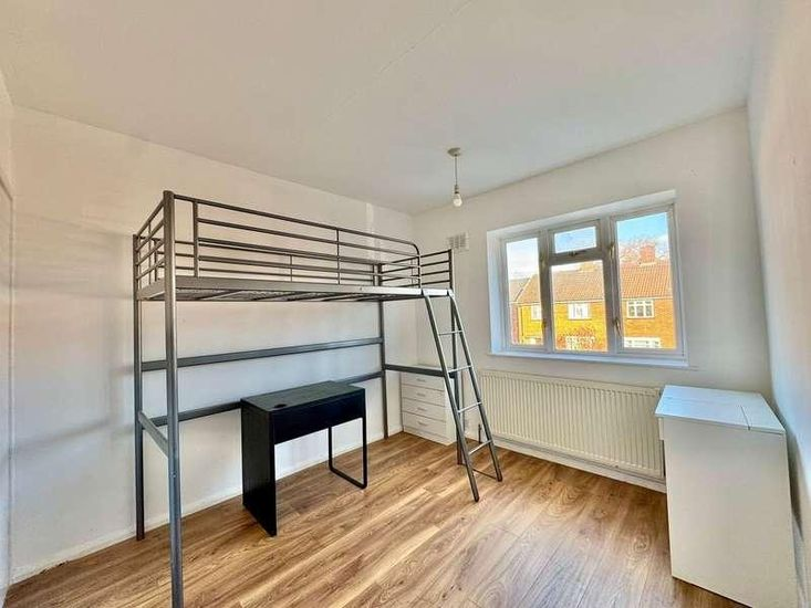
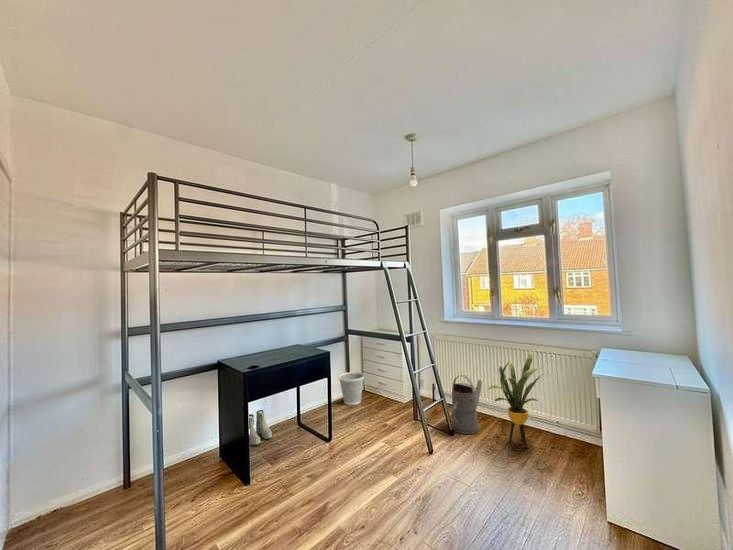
+ boots [248,409,273,446]
+ watering can [451,374,483,435]
+ house plant [485,350,551,450]
+ wastebasket [338,371,365,406]
